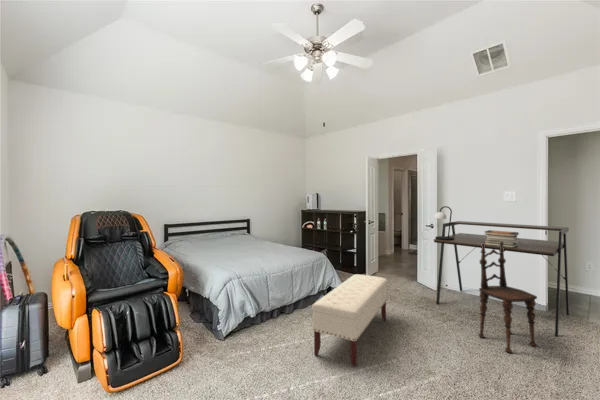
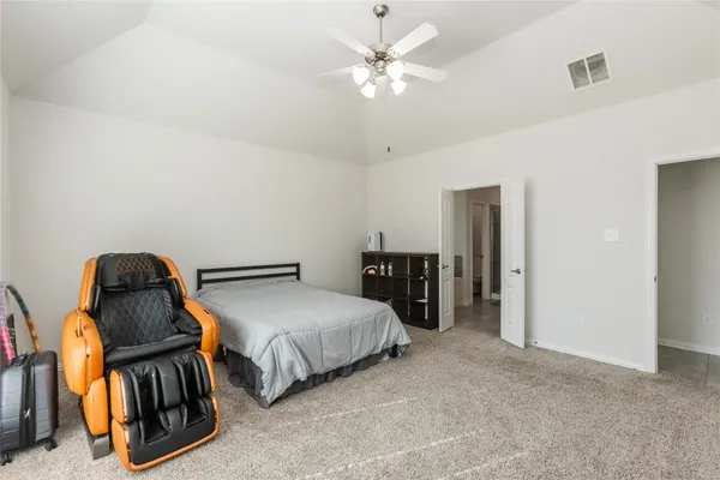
- table lamp [433,205,454,240]
- desk [433,220,570,338]
- dining chair [477,242,538,354]
- book stack [484,229,520,247]
- bench [311,273,388,368]
